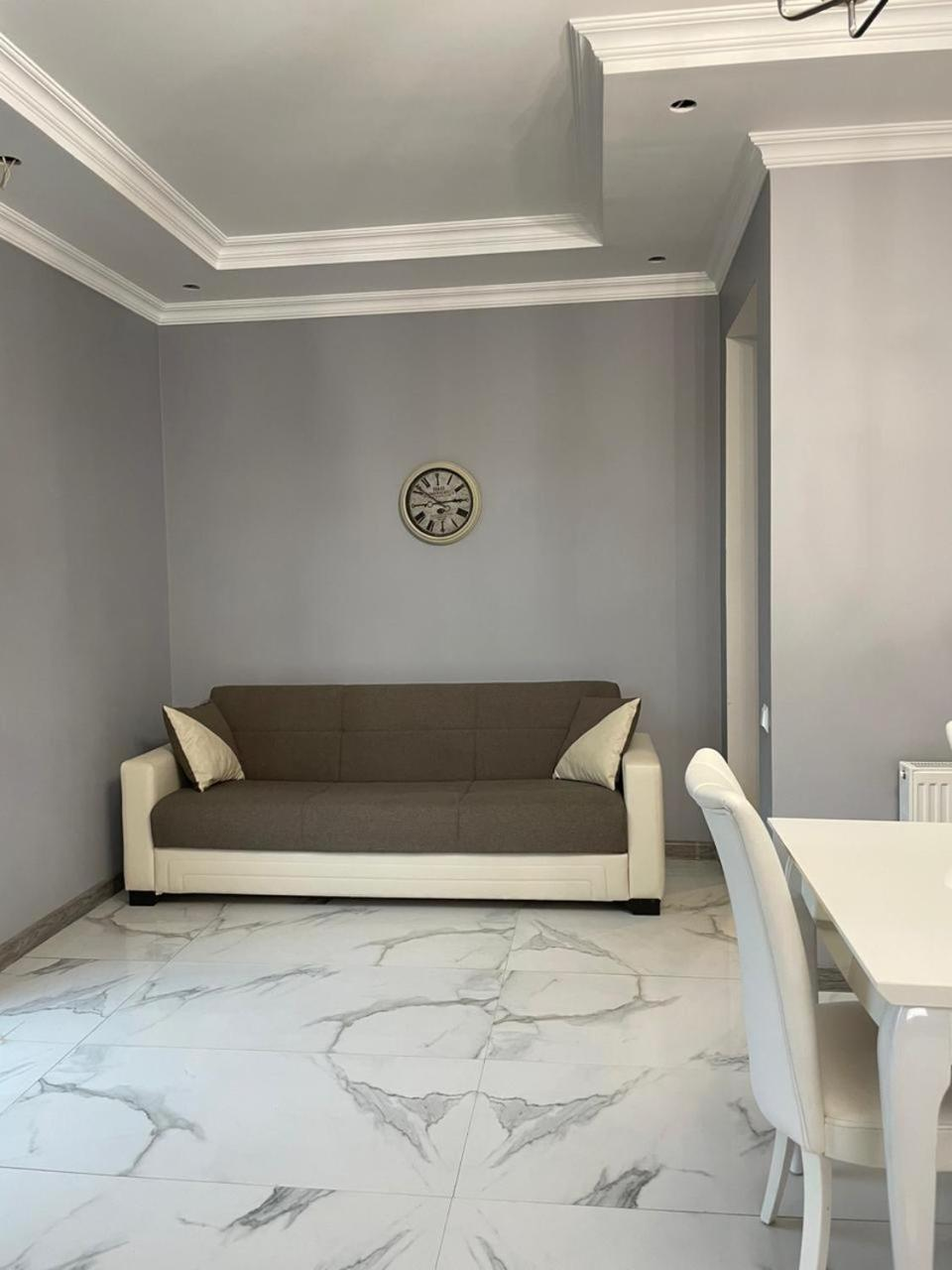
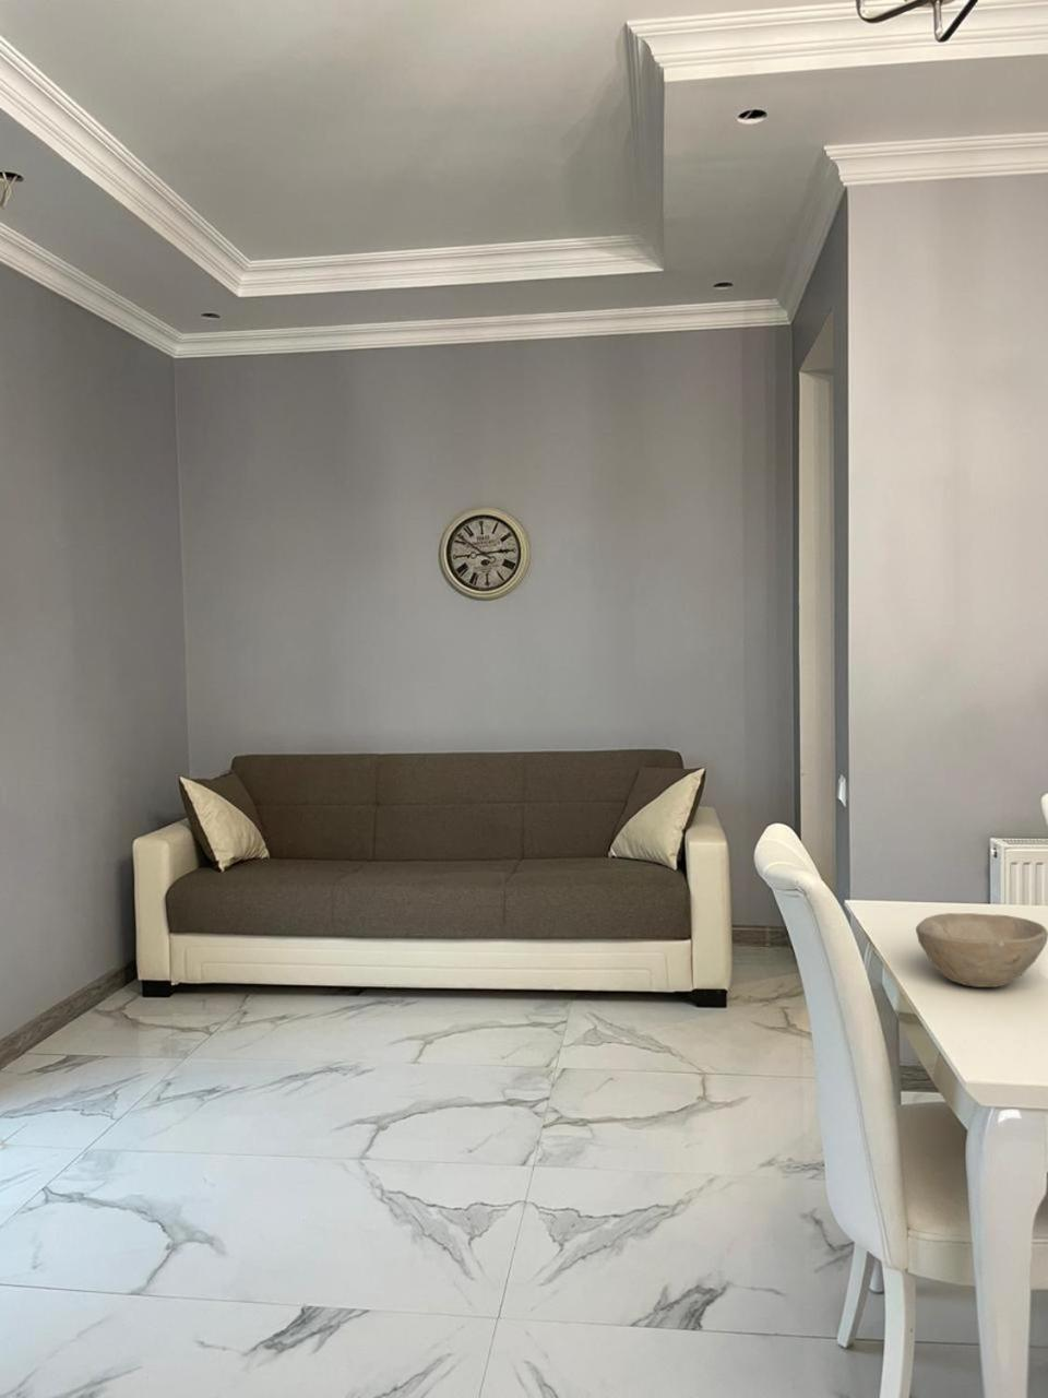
+ bowl [915,911,1048,989]
